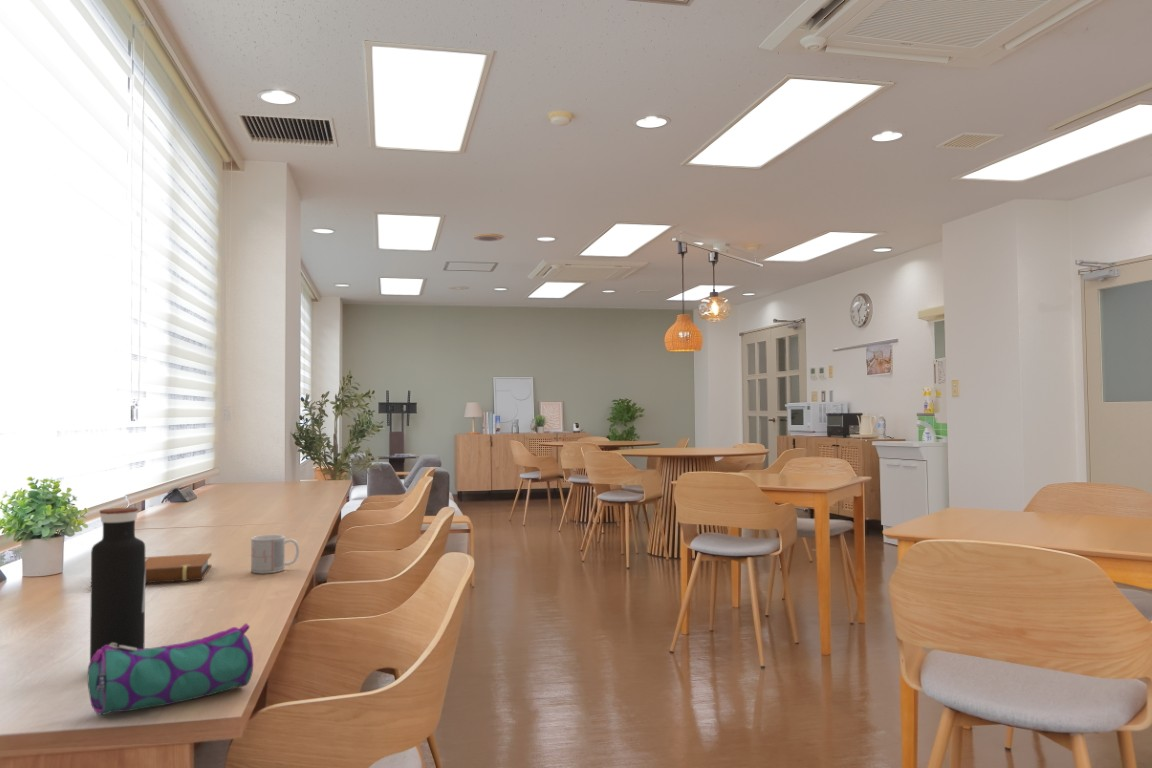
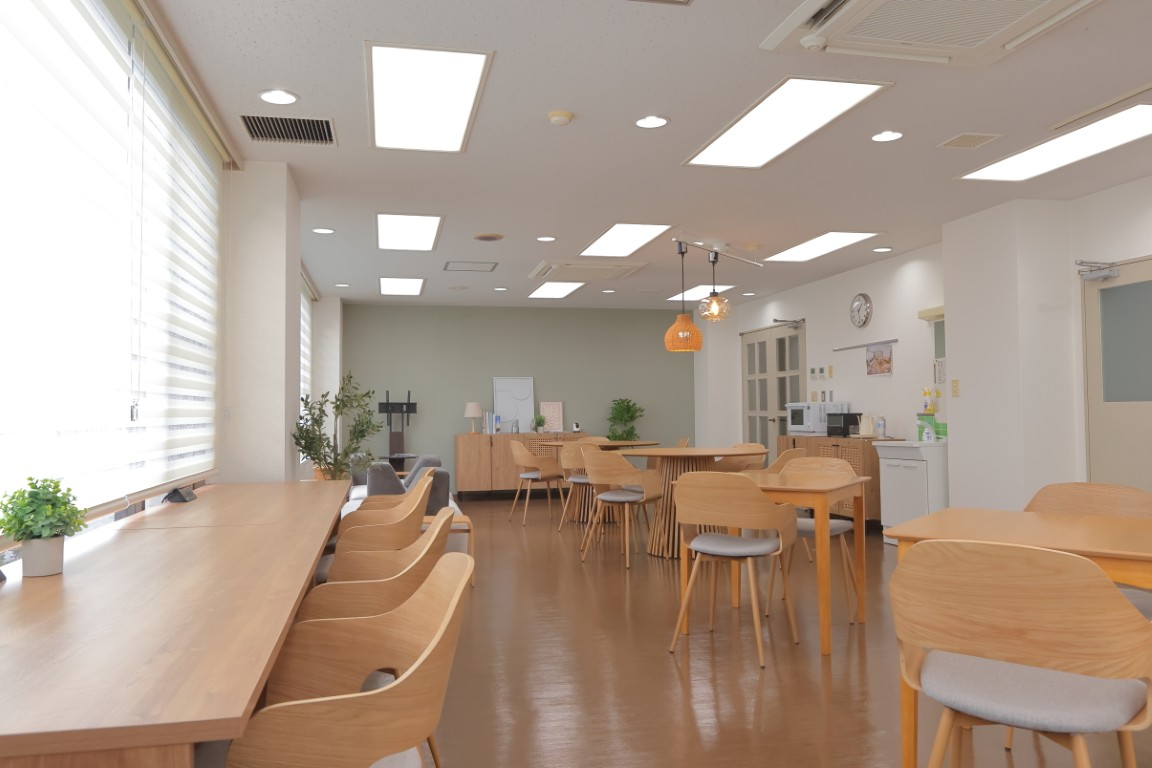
- water bottle [89,507,146,662]
- pencil case [87,622,254,716]
- mug [250,534,300,574]
- notebook [89,552,213,584]
